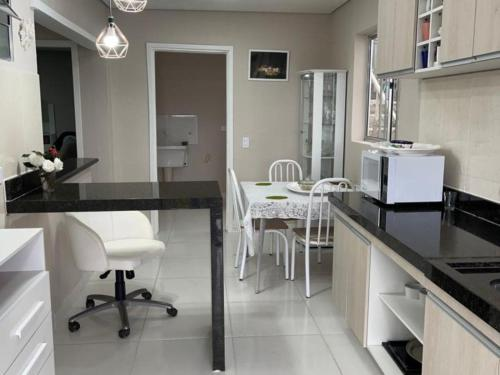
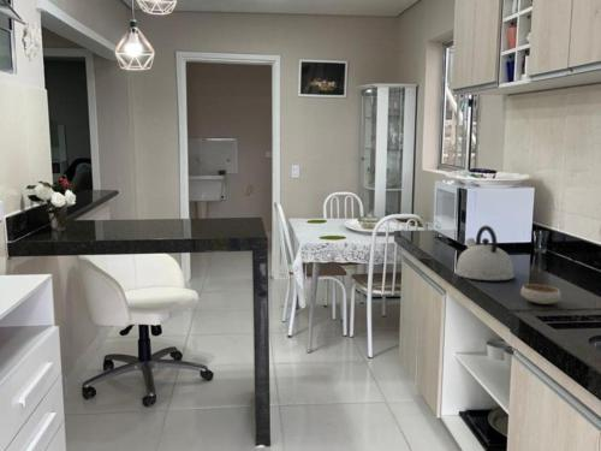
+ bowl [519,283,563,305]
+ kettle [453,225,516,281]
